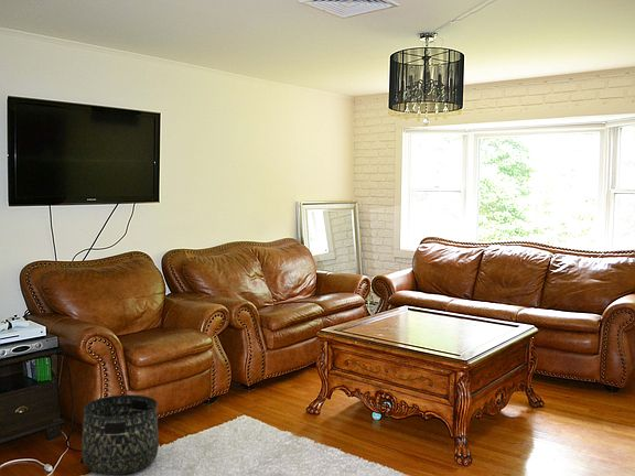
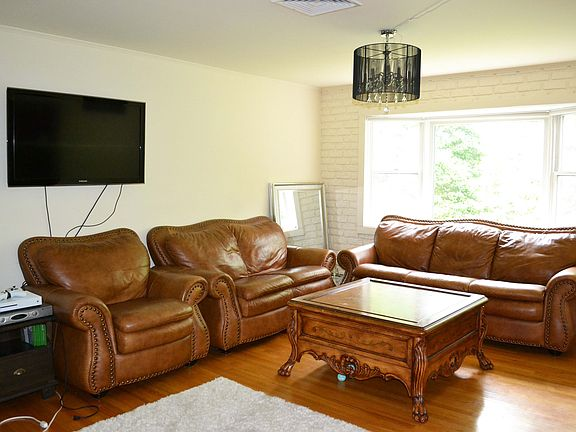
- basket [80,393,160,476]
